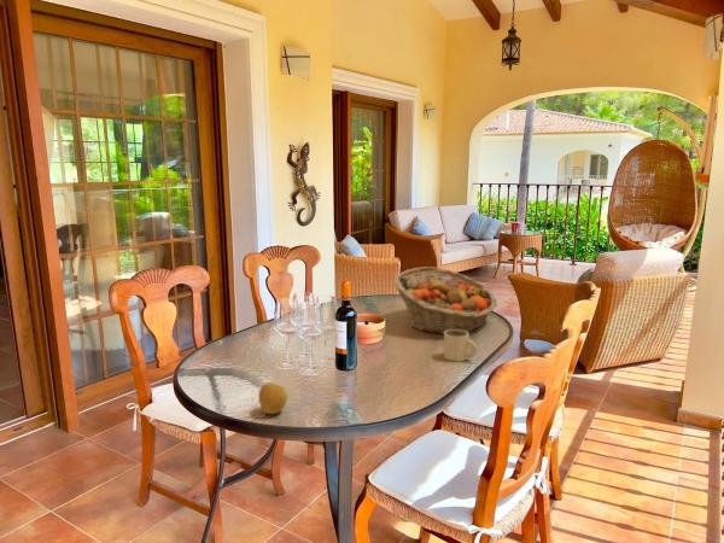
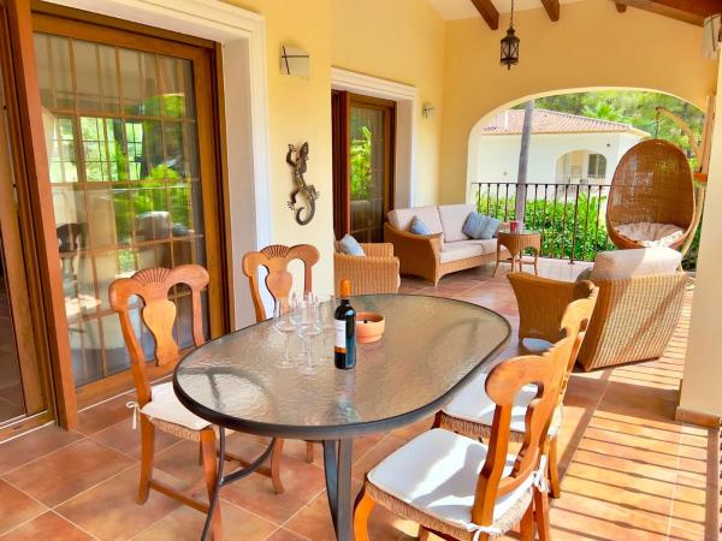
- mug [443,329,478,362]
- fruit basket [393,265,498,335]
- apple [258,381,288,415]
